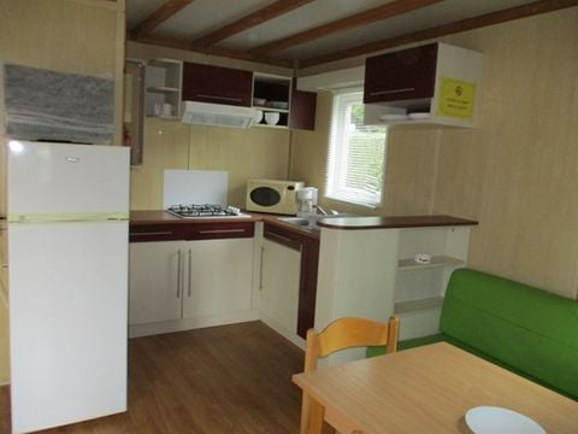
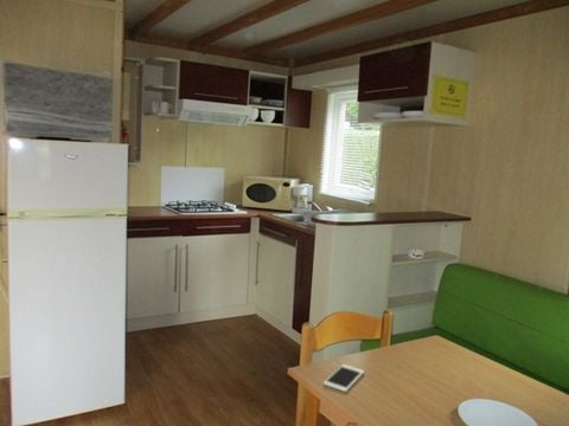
+ cell phone [322,363,365,393]
